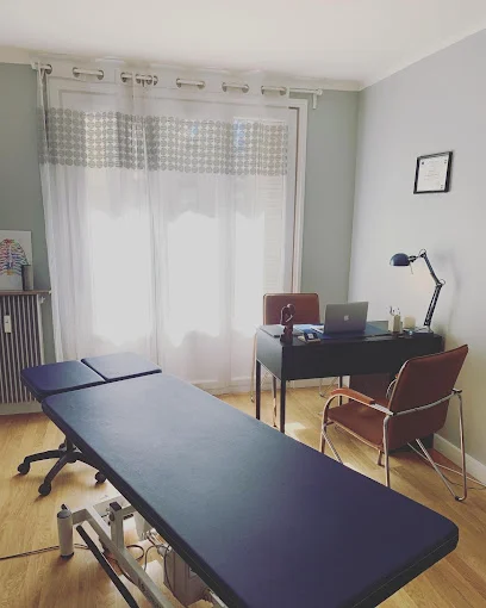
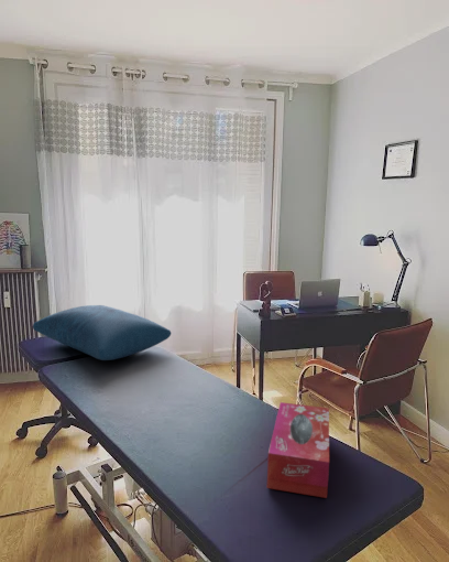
+ tissue box [266,401,330,499]
+ pillow [32,304,172,361]
